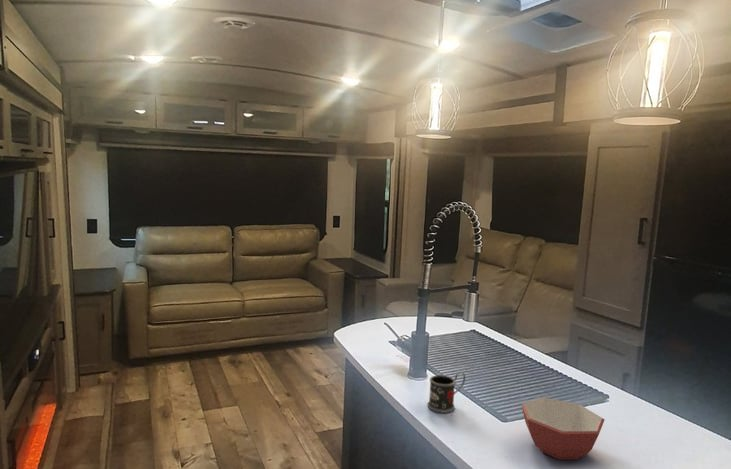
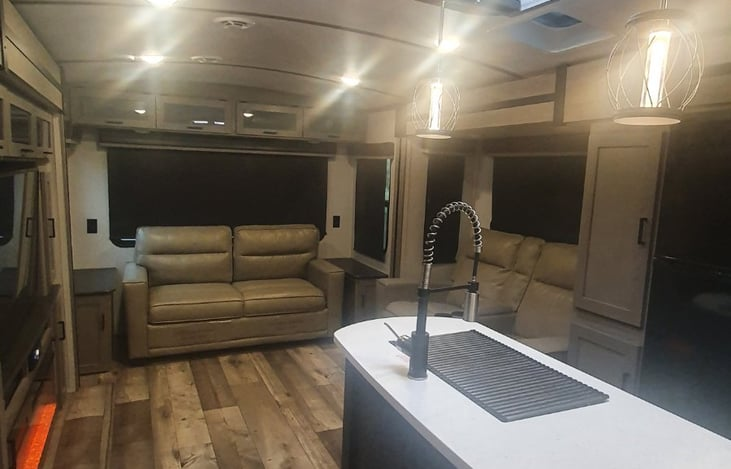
- mug [426,371,466,414]
- bowl [520,397,606,460]
